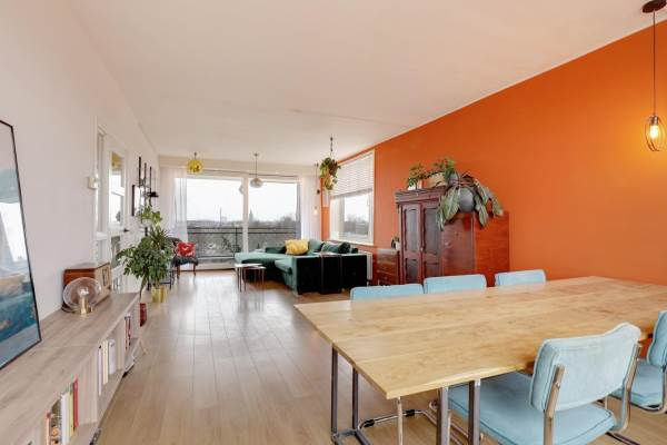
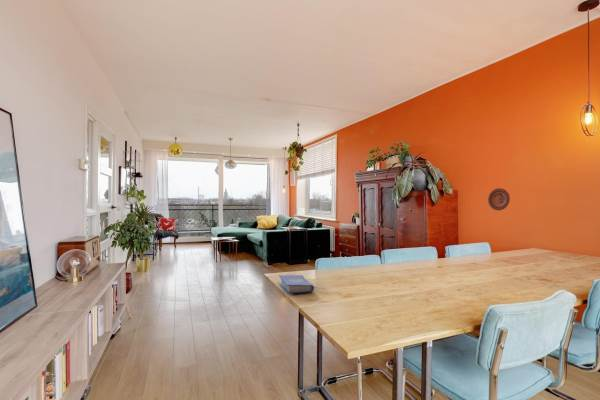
+ decorative plate [487,187,511,211]
+ hardcover book [277,274,315,295]
